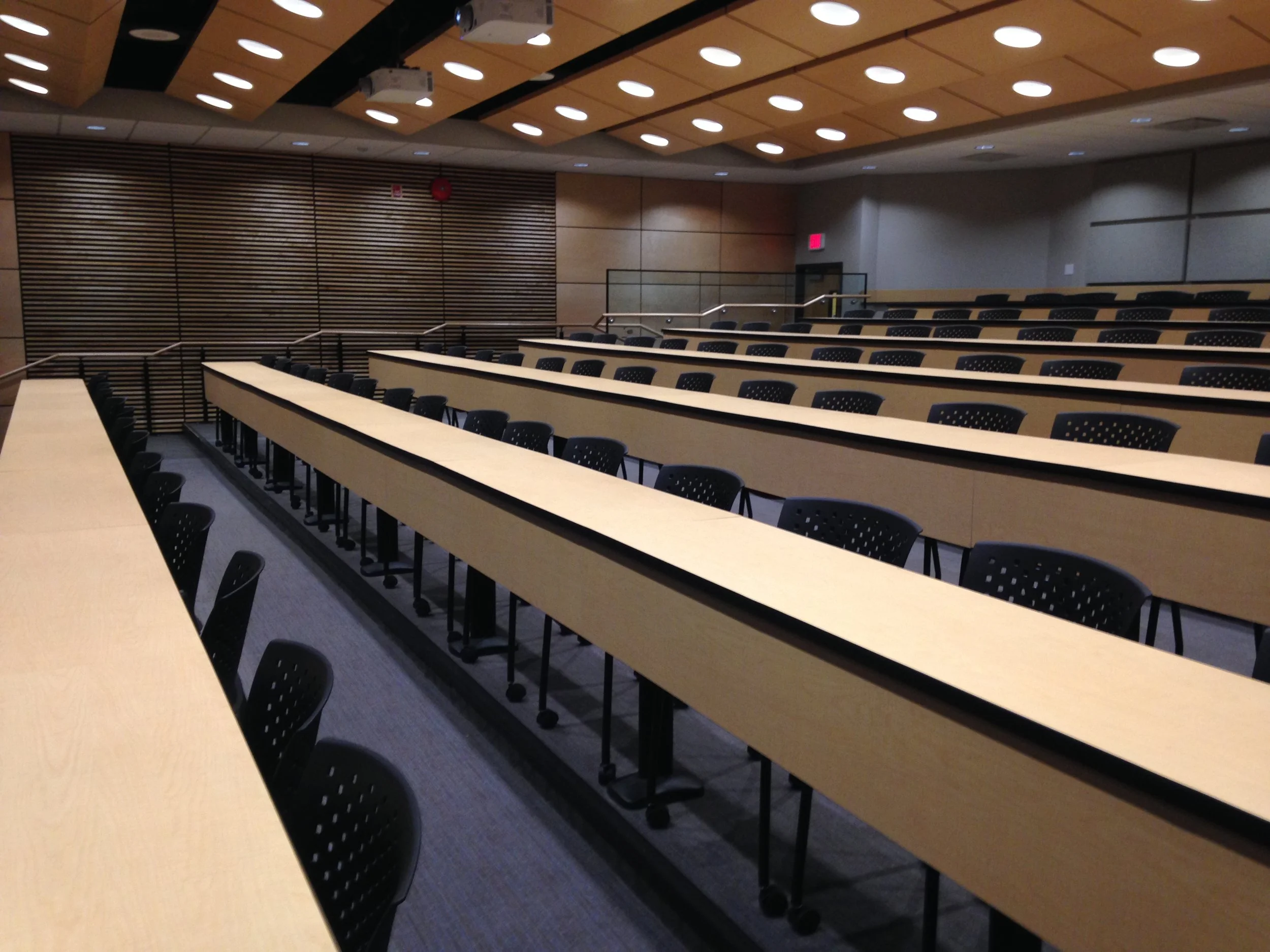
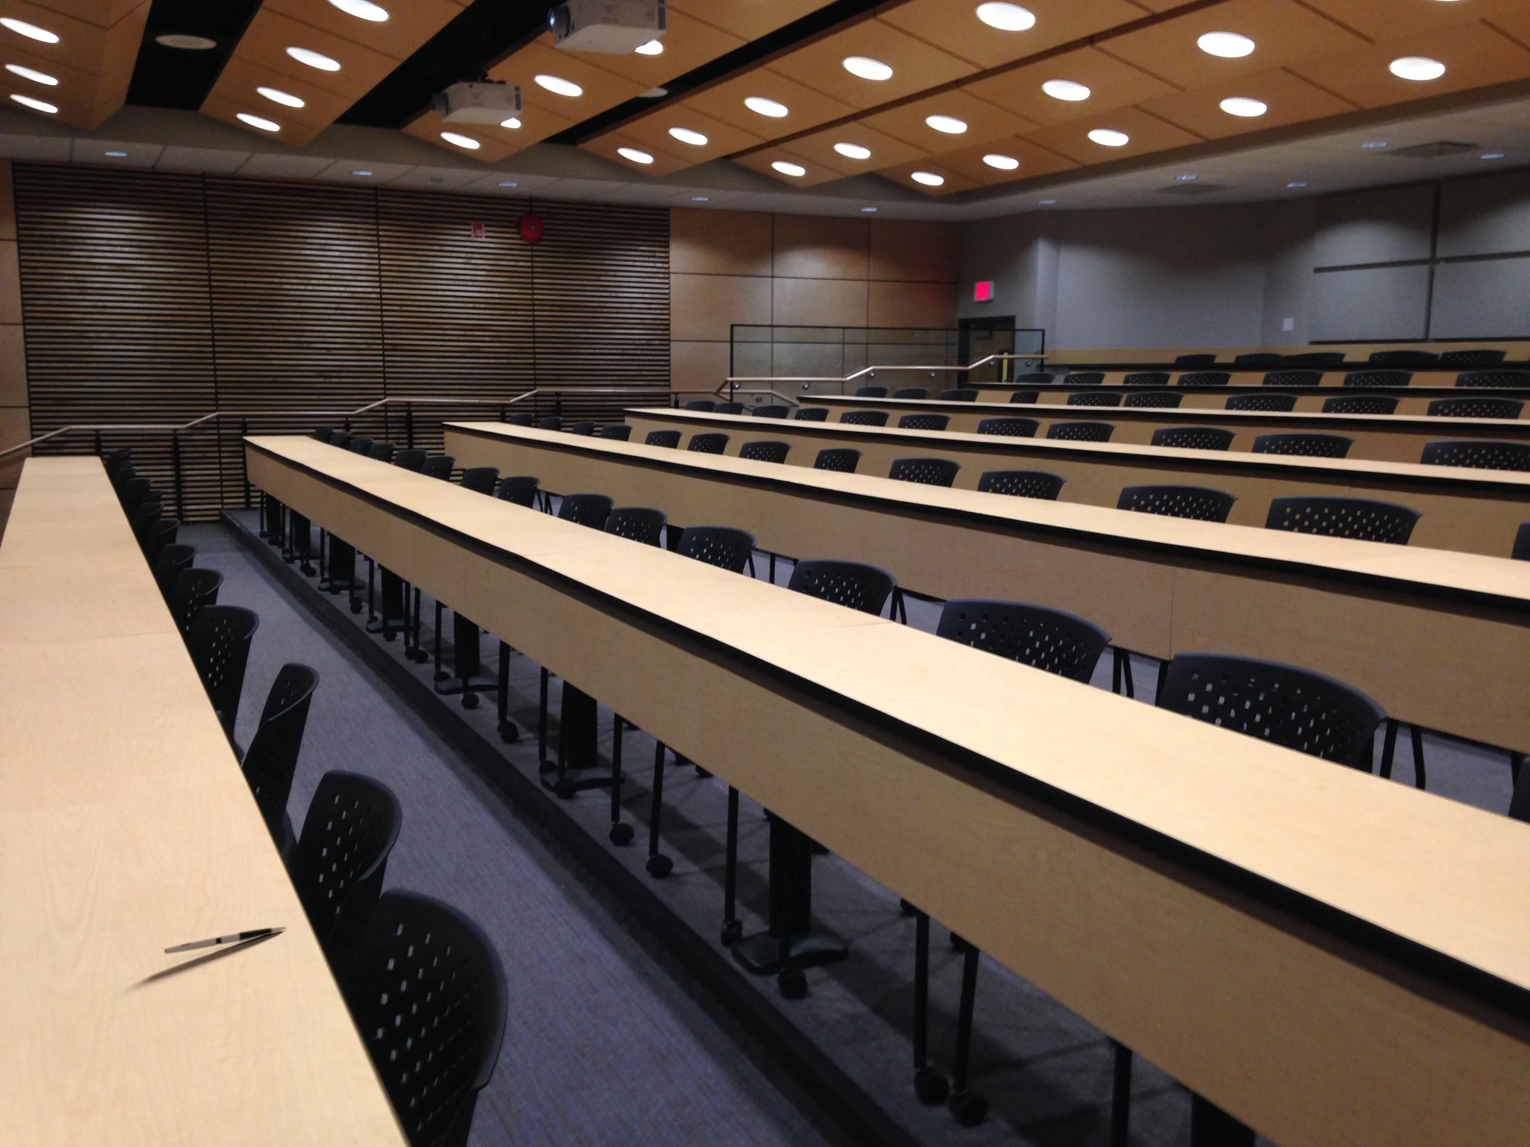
+ pen [164,927,287,954]
